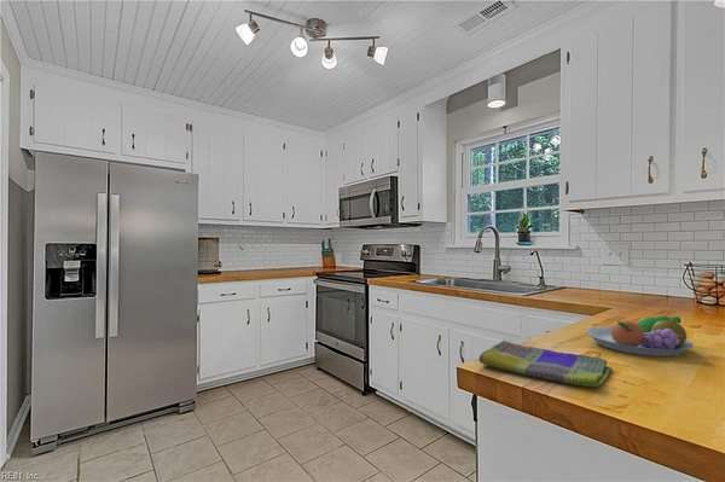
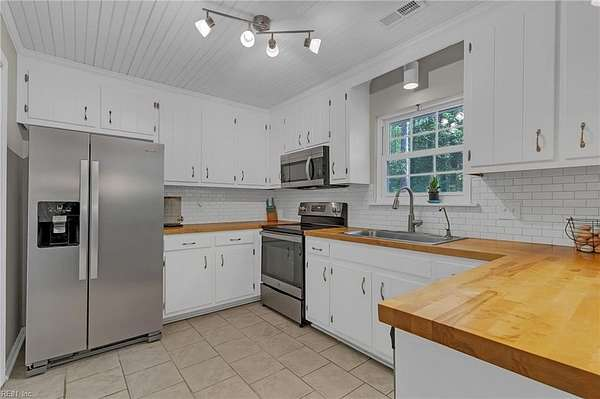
- fruit bowl [585,314,695,358]
- dish towel [477,339,614,388]
